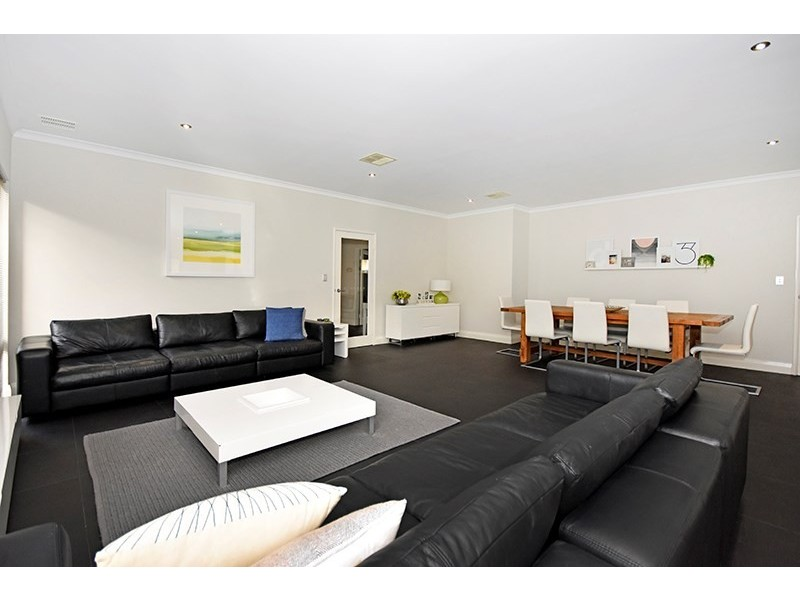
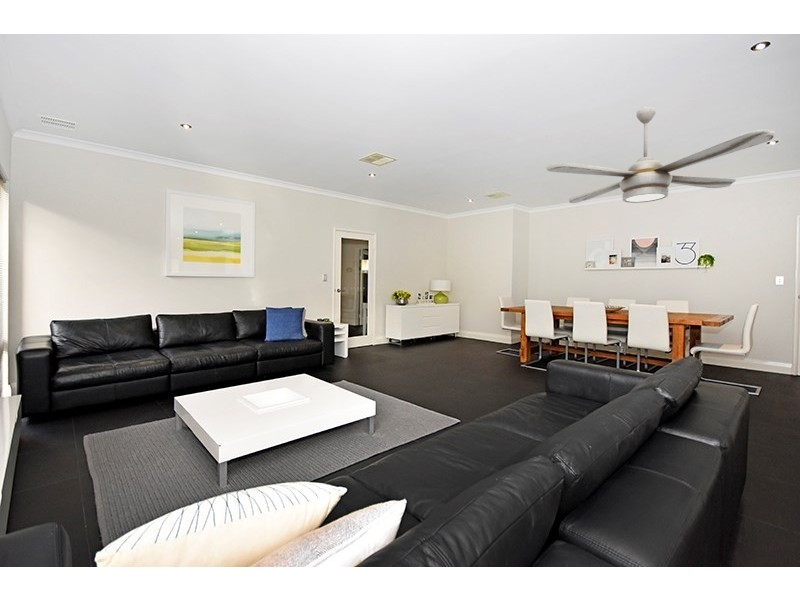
+ ceiling fan [546,106,776,204]
